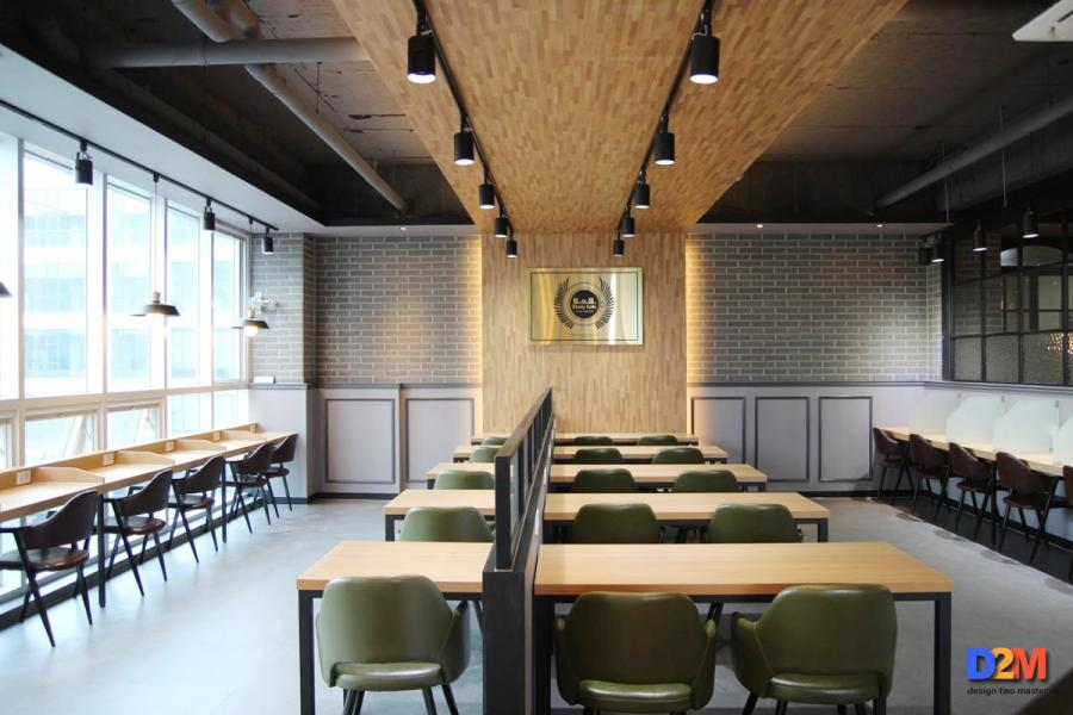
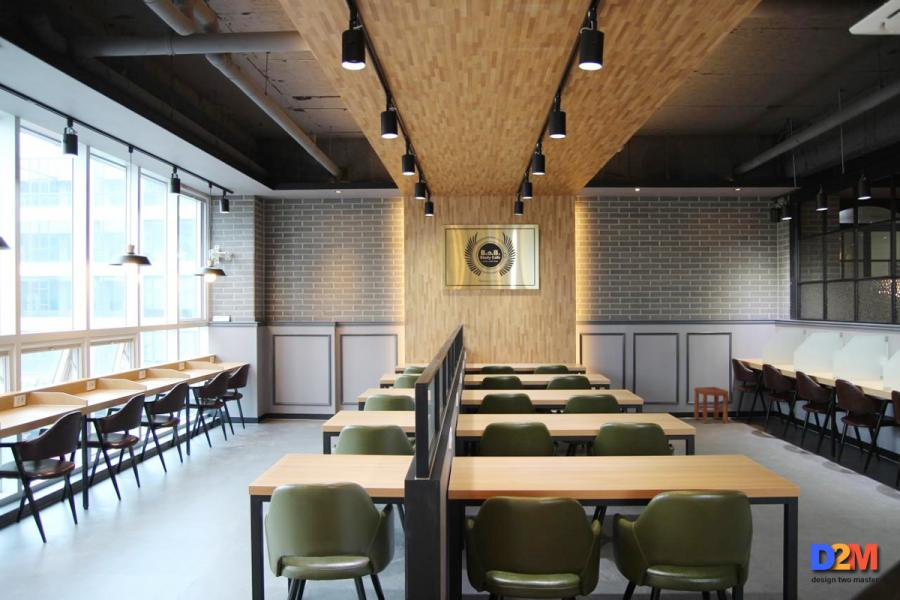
+ stool [693,386,729,424]
